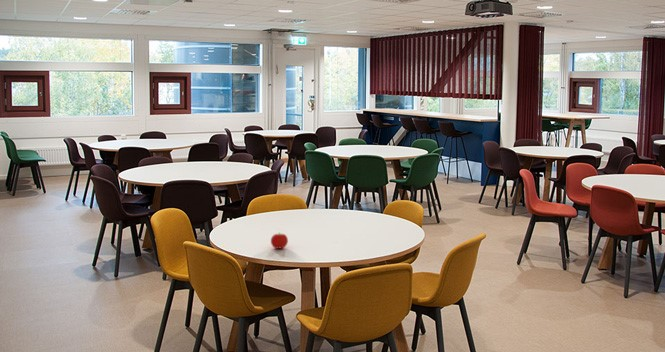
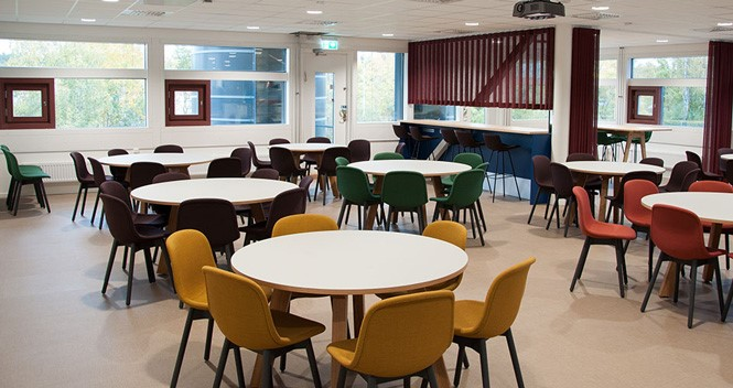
- fruit [270,232,289,250]
